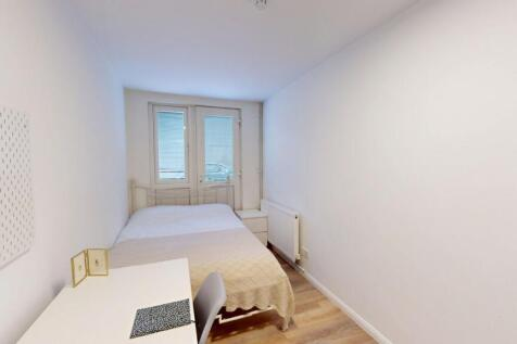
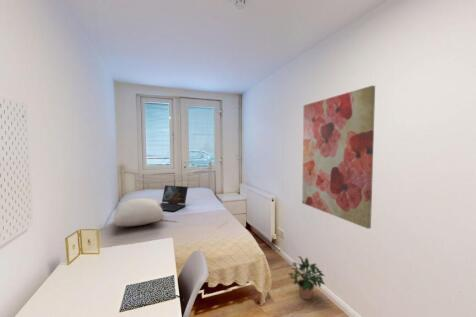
+ laptop [160,184,189,212]
+ potted plant [288,255,326,300]
+ pillow [111,197,166,227]
+ wall art [301,85,376,230]
